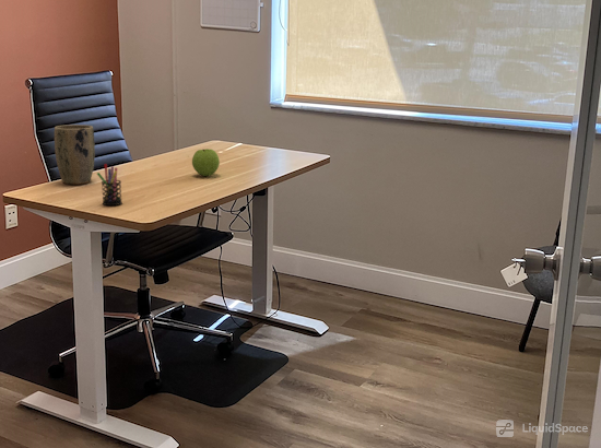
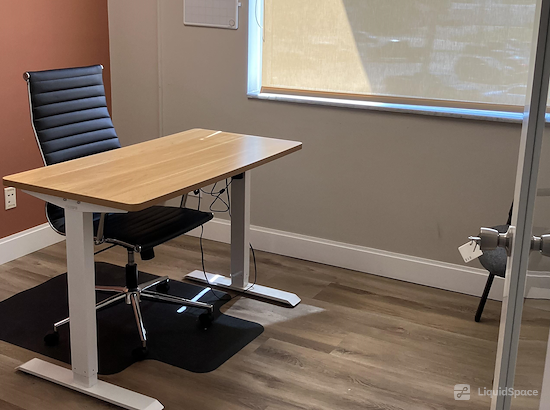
- pen holder [96,163,123,207]
- apple [191,148,221,177]
- plant pot [54,123,96,186]
